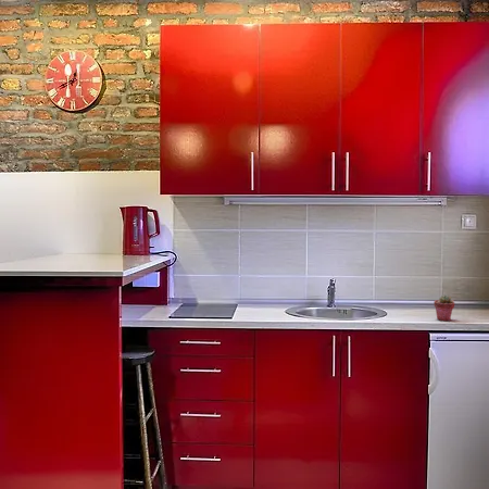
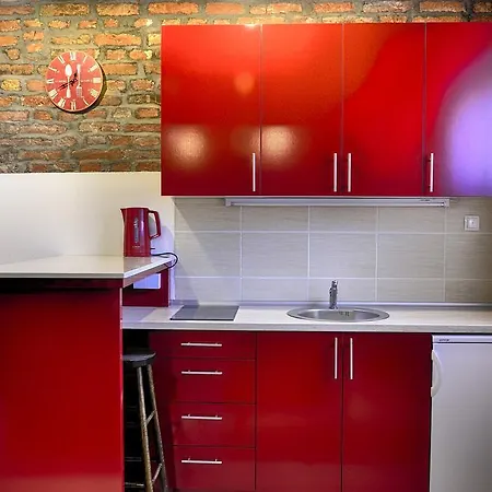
- potted succulent [432,293,455,322]
